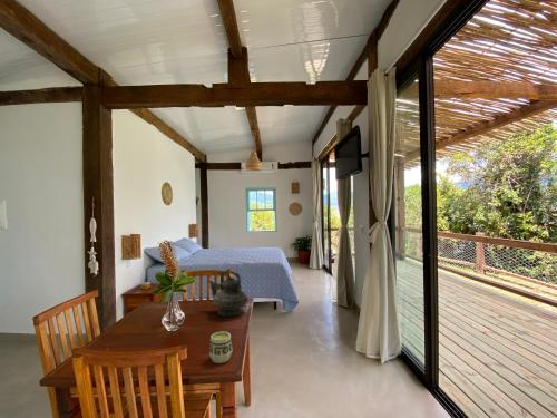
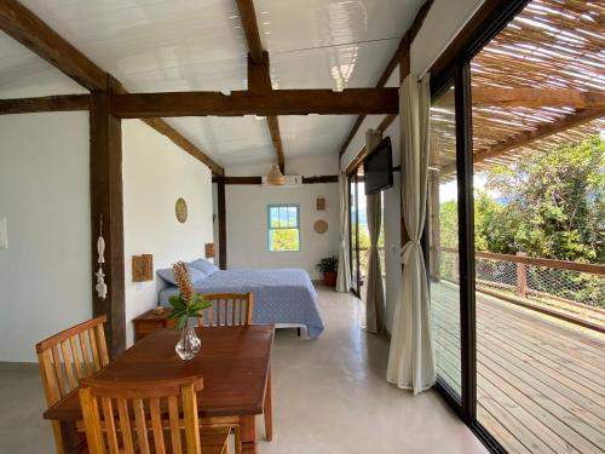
- teapot [207,269,250,318]
- cup [208,330,233,364]
